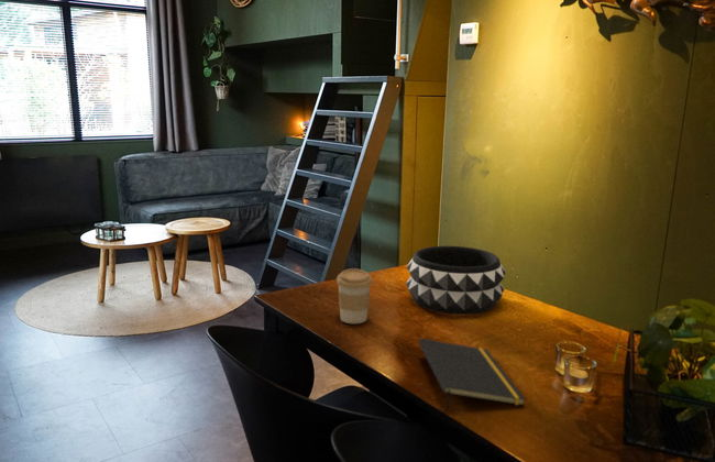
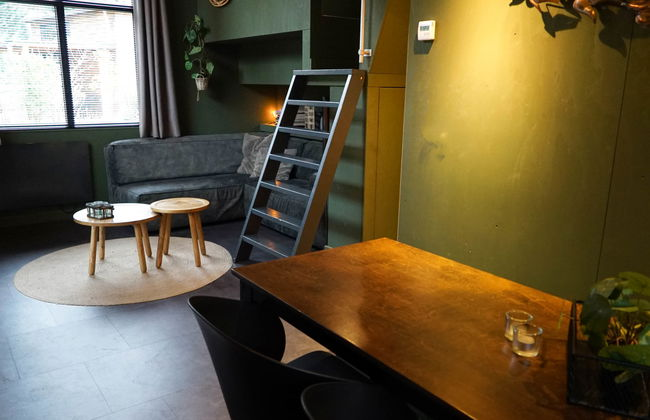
- coffee cup [336,267,373,324]
- notepad [418,338,527,411]
- decorative bowl [405,245,507,316]
